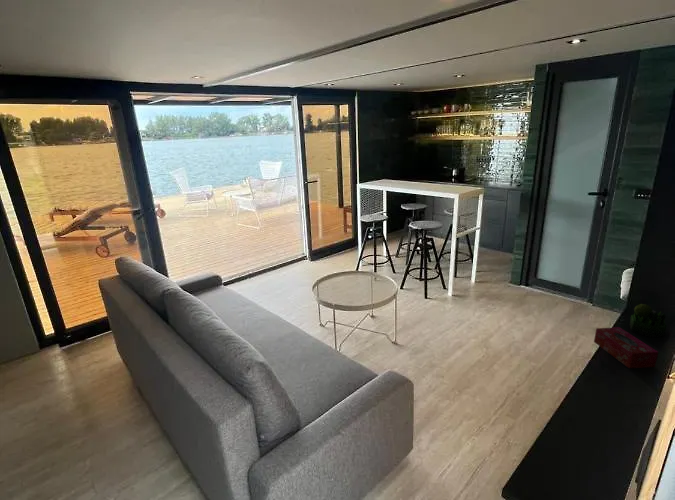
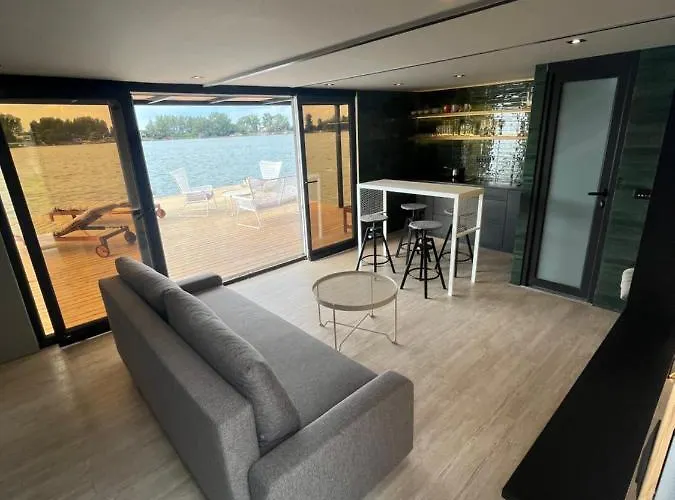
- tissue box [593,326,659,369]
- plant [629,302,668,338]
